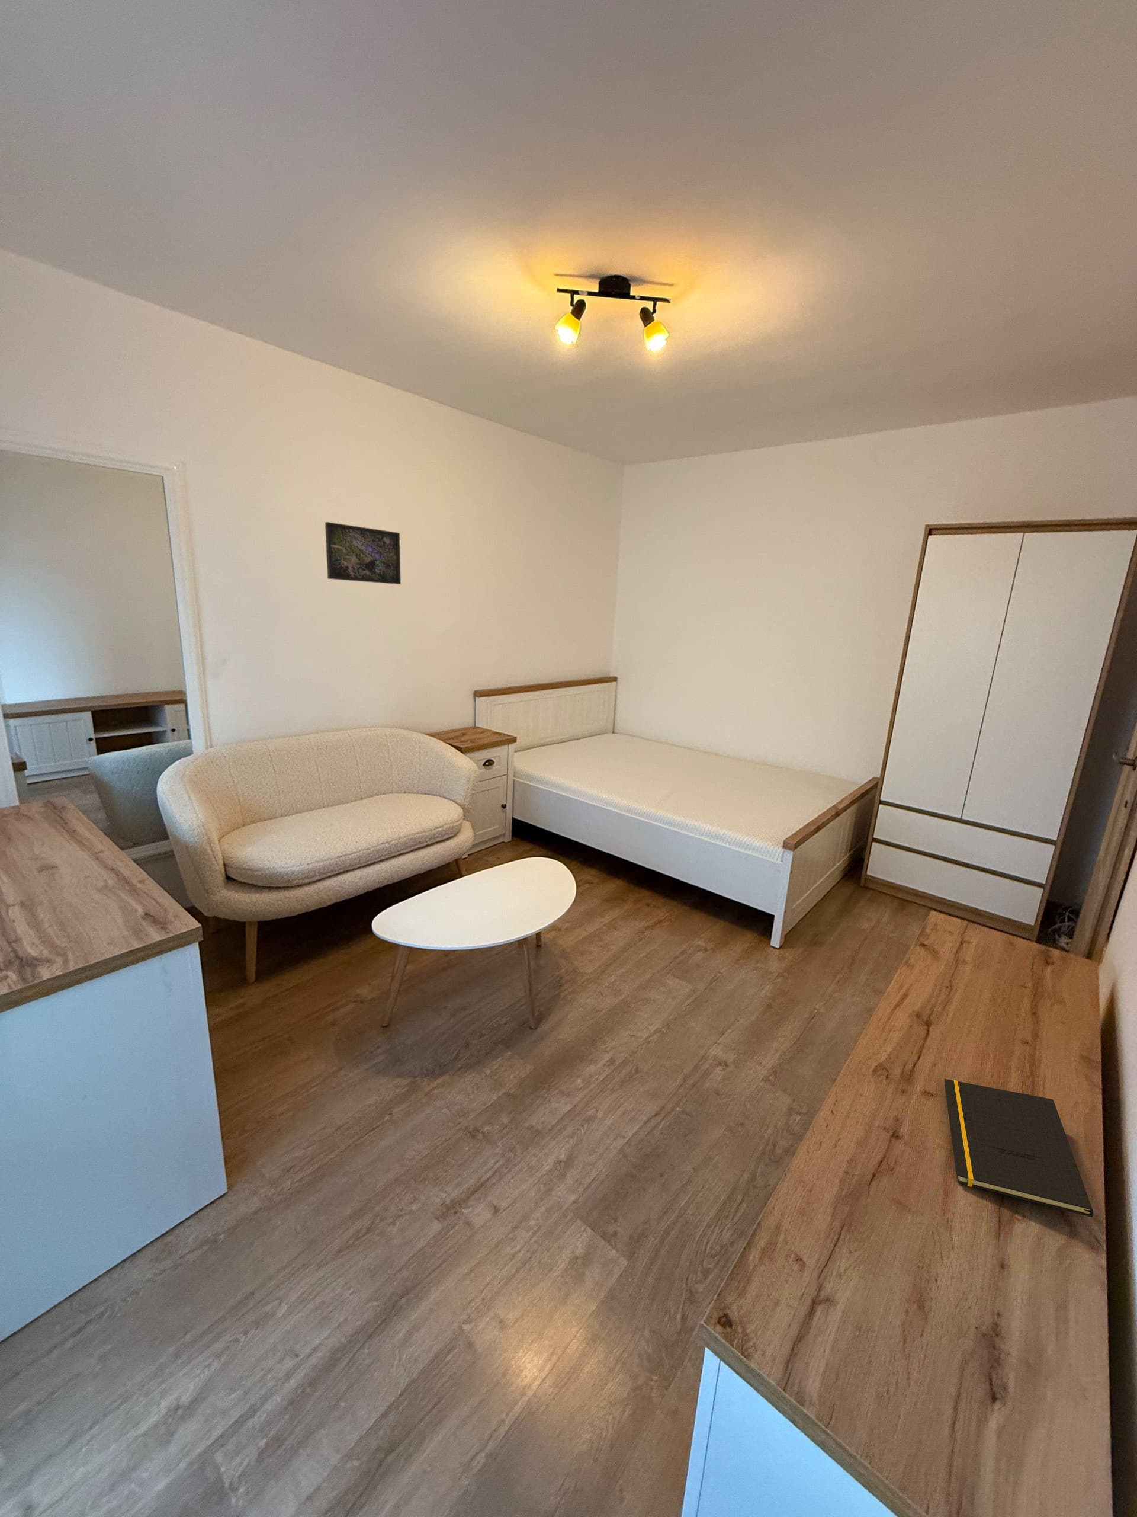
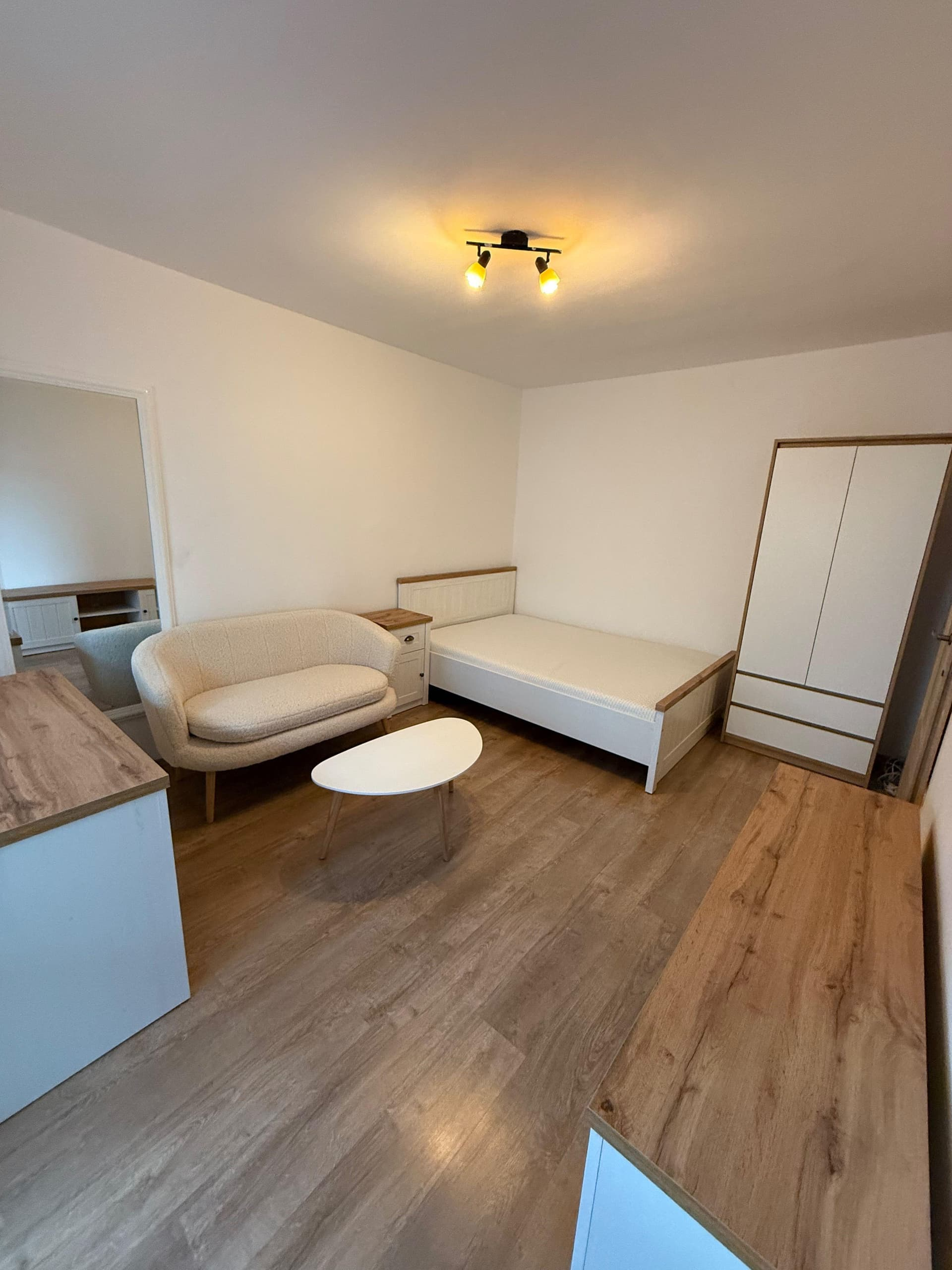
- notepad [944,1079,1094,1217]
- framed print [325,522,401,585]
